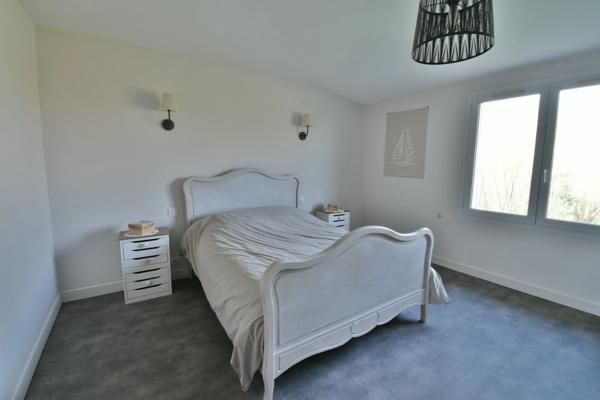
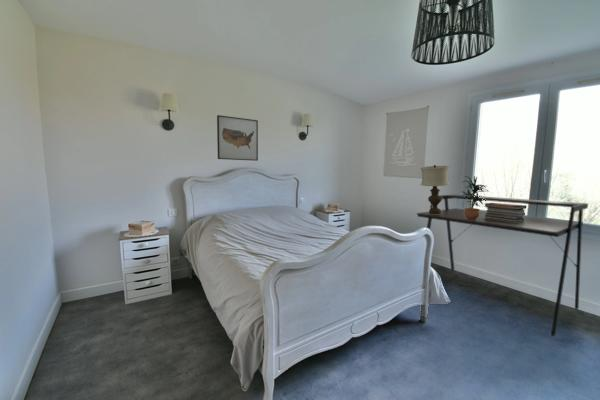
+ desk [416,194,589,337]
+ wall art [216,114,259,162]
+ potted plant [462,175,490,220]
+ book stack [484,202,527,222]
+ table lamp [419,164,451,214]
